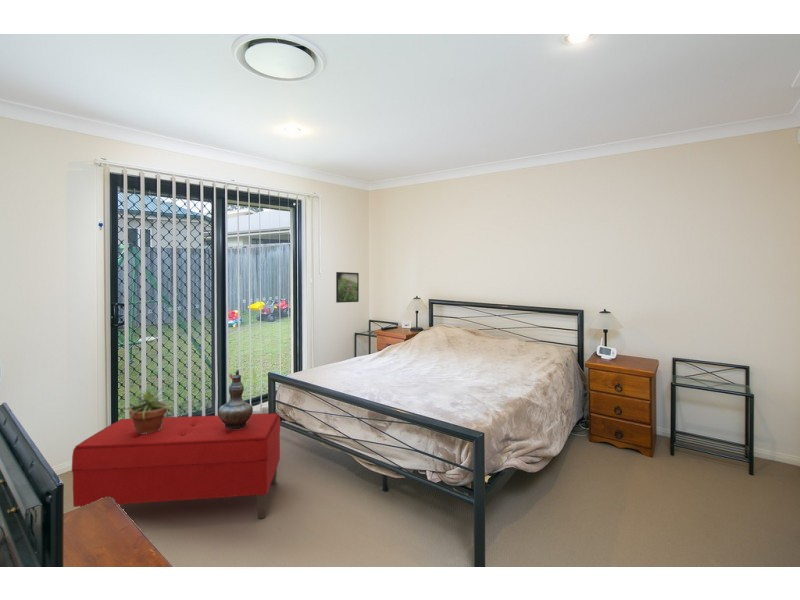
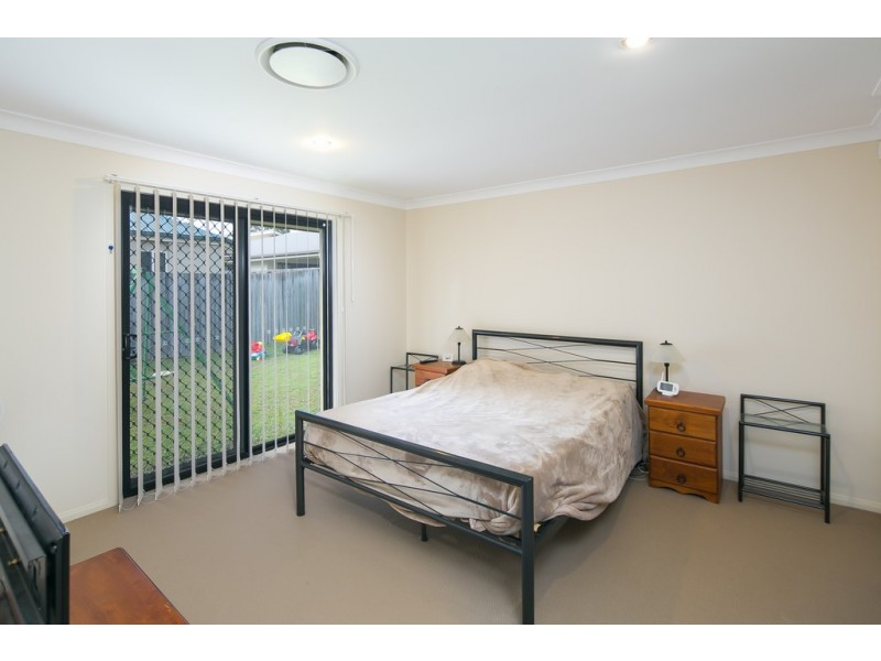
- potted plant [121,386,174,434]
- bench [71,412,281,520]
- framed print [335,271,360,304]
- decorative vase [217,369,254,429]
